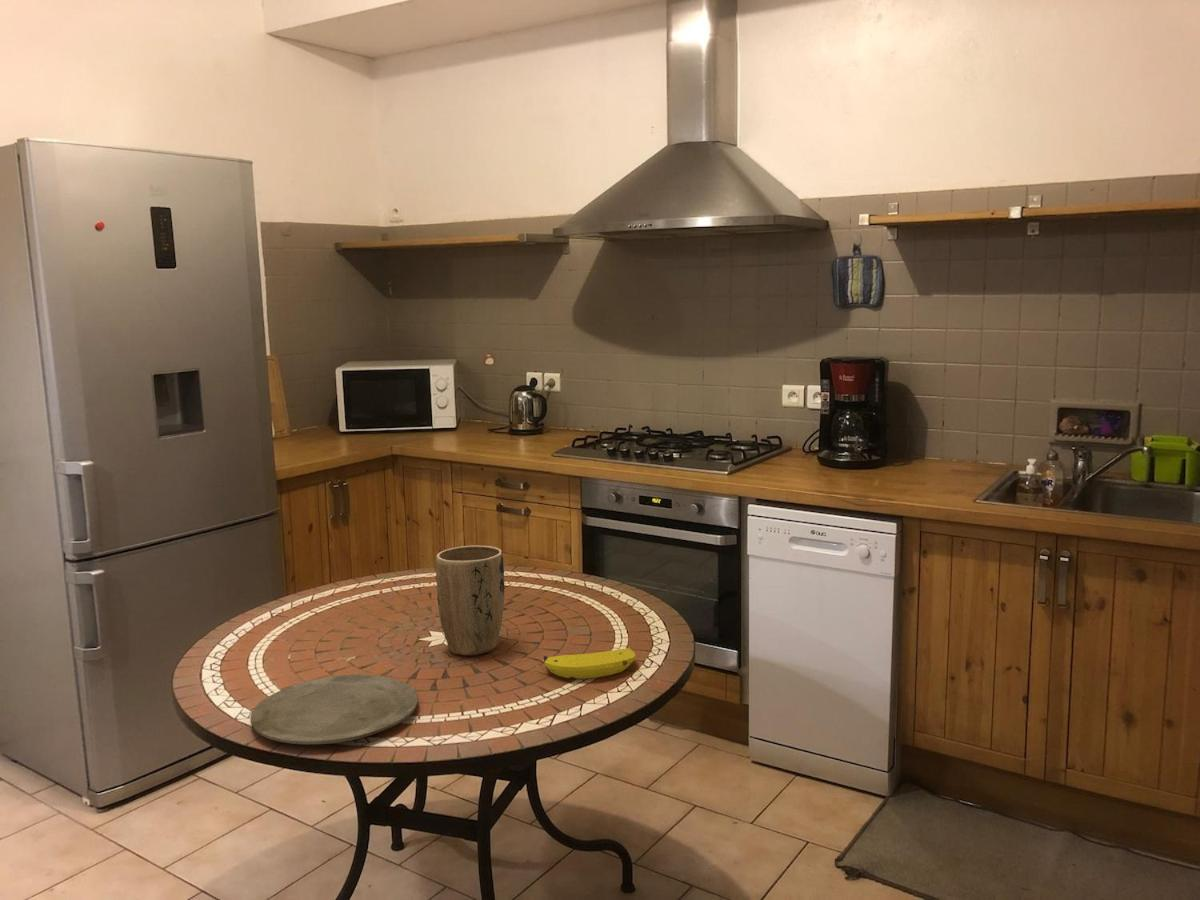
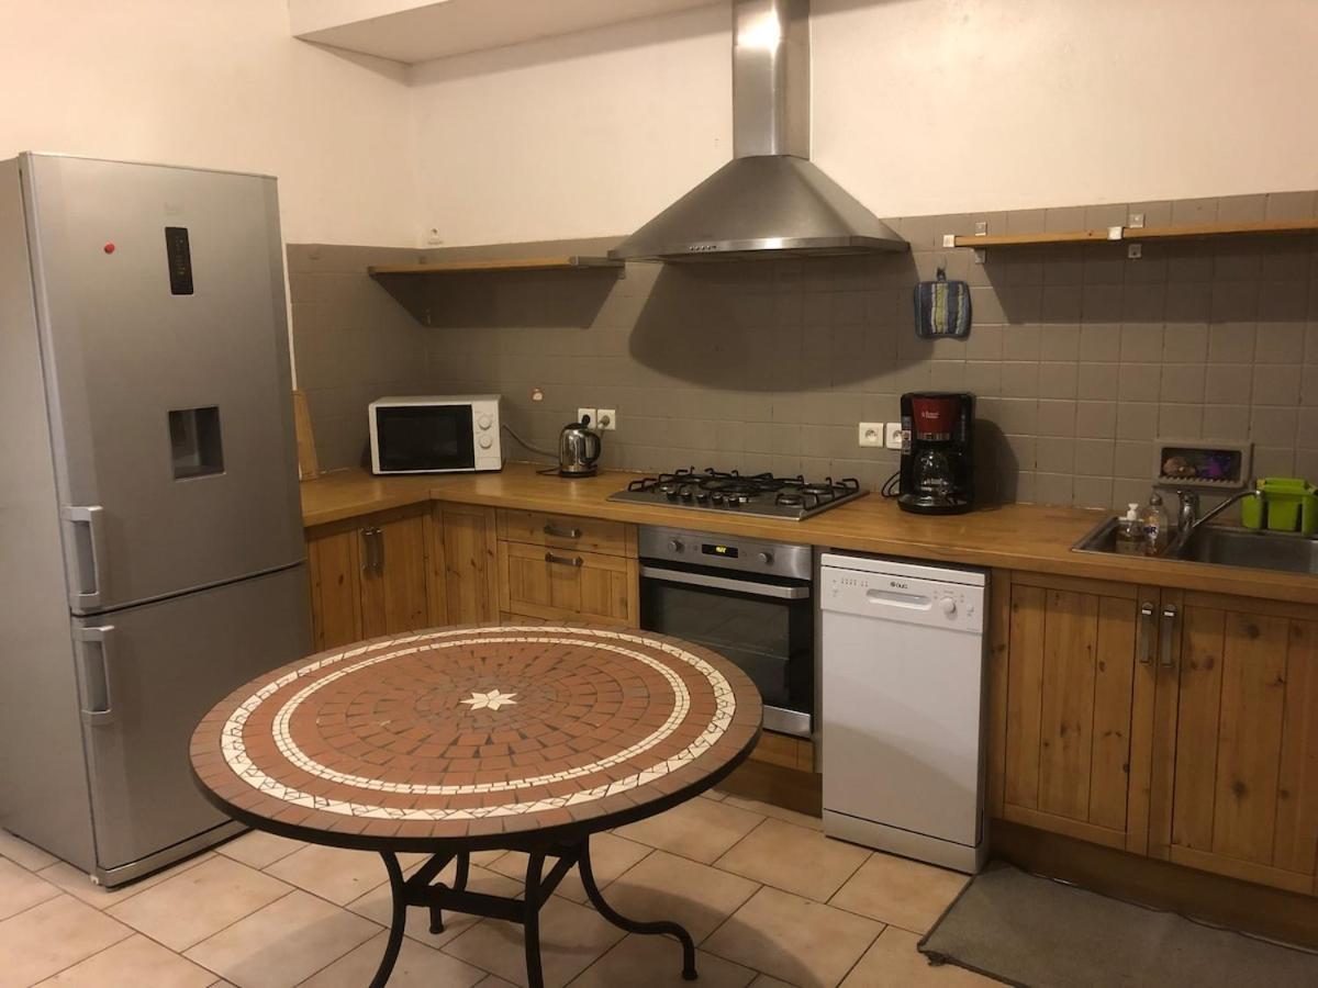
- plant pot [435,545,505,656]
- plate [249,674,419,745]
- banana [543,647,637,680]
